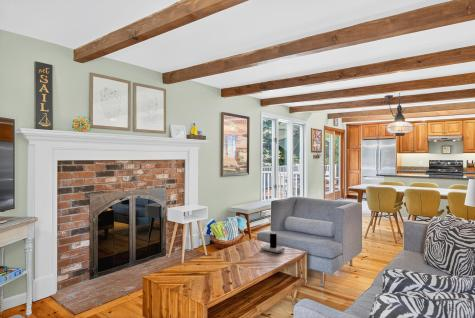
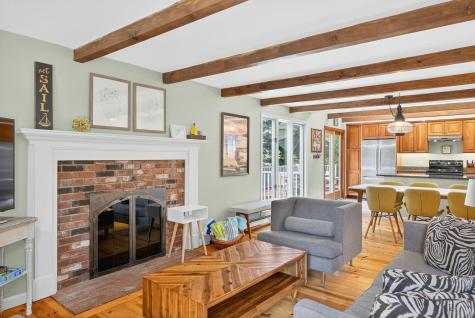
- speaker [260,231,285,255]
